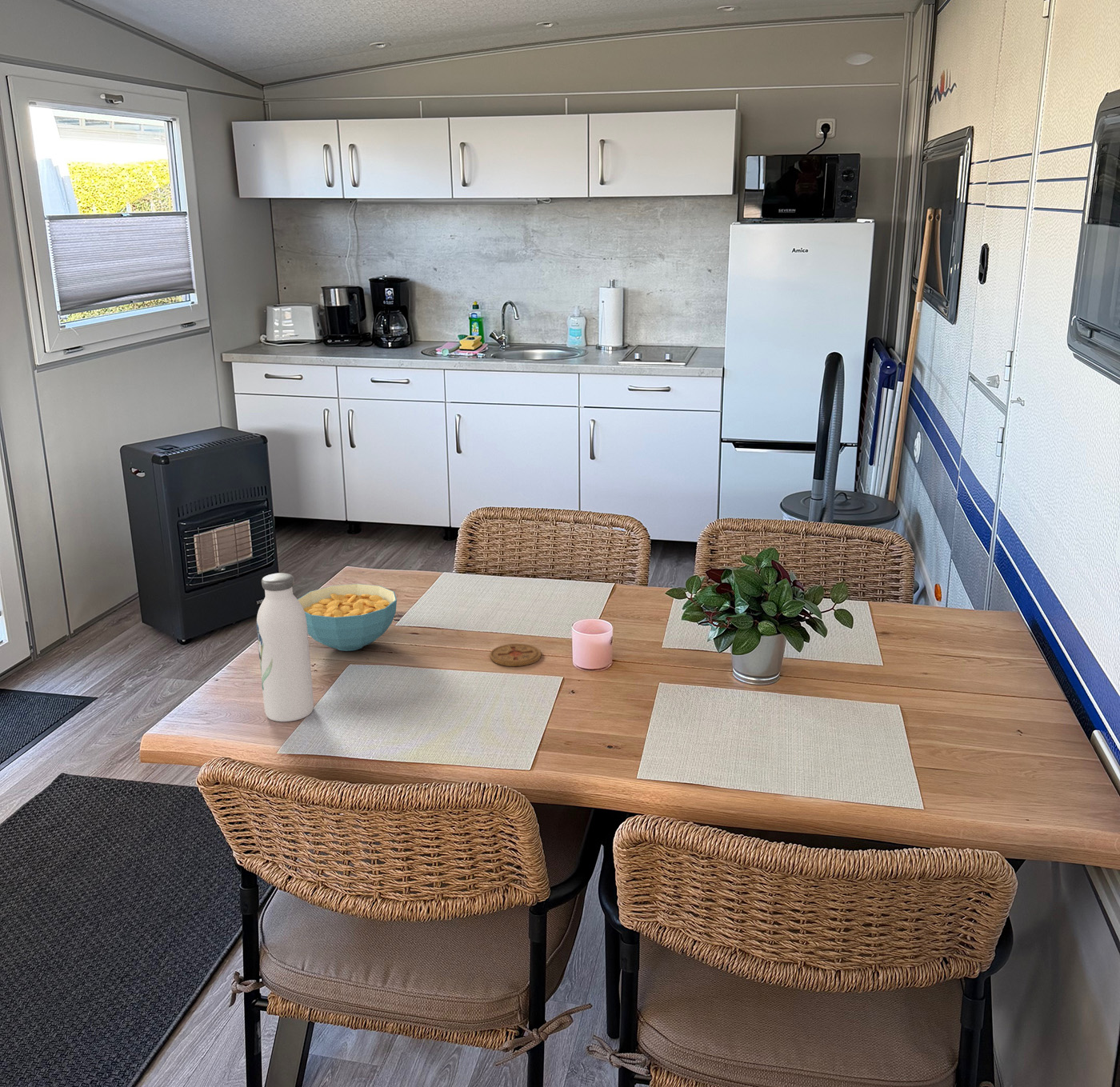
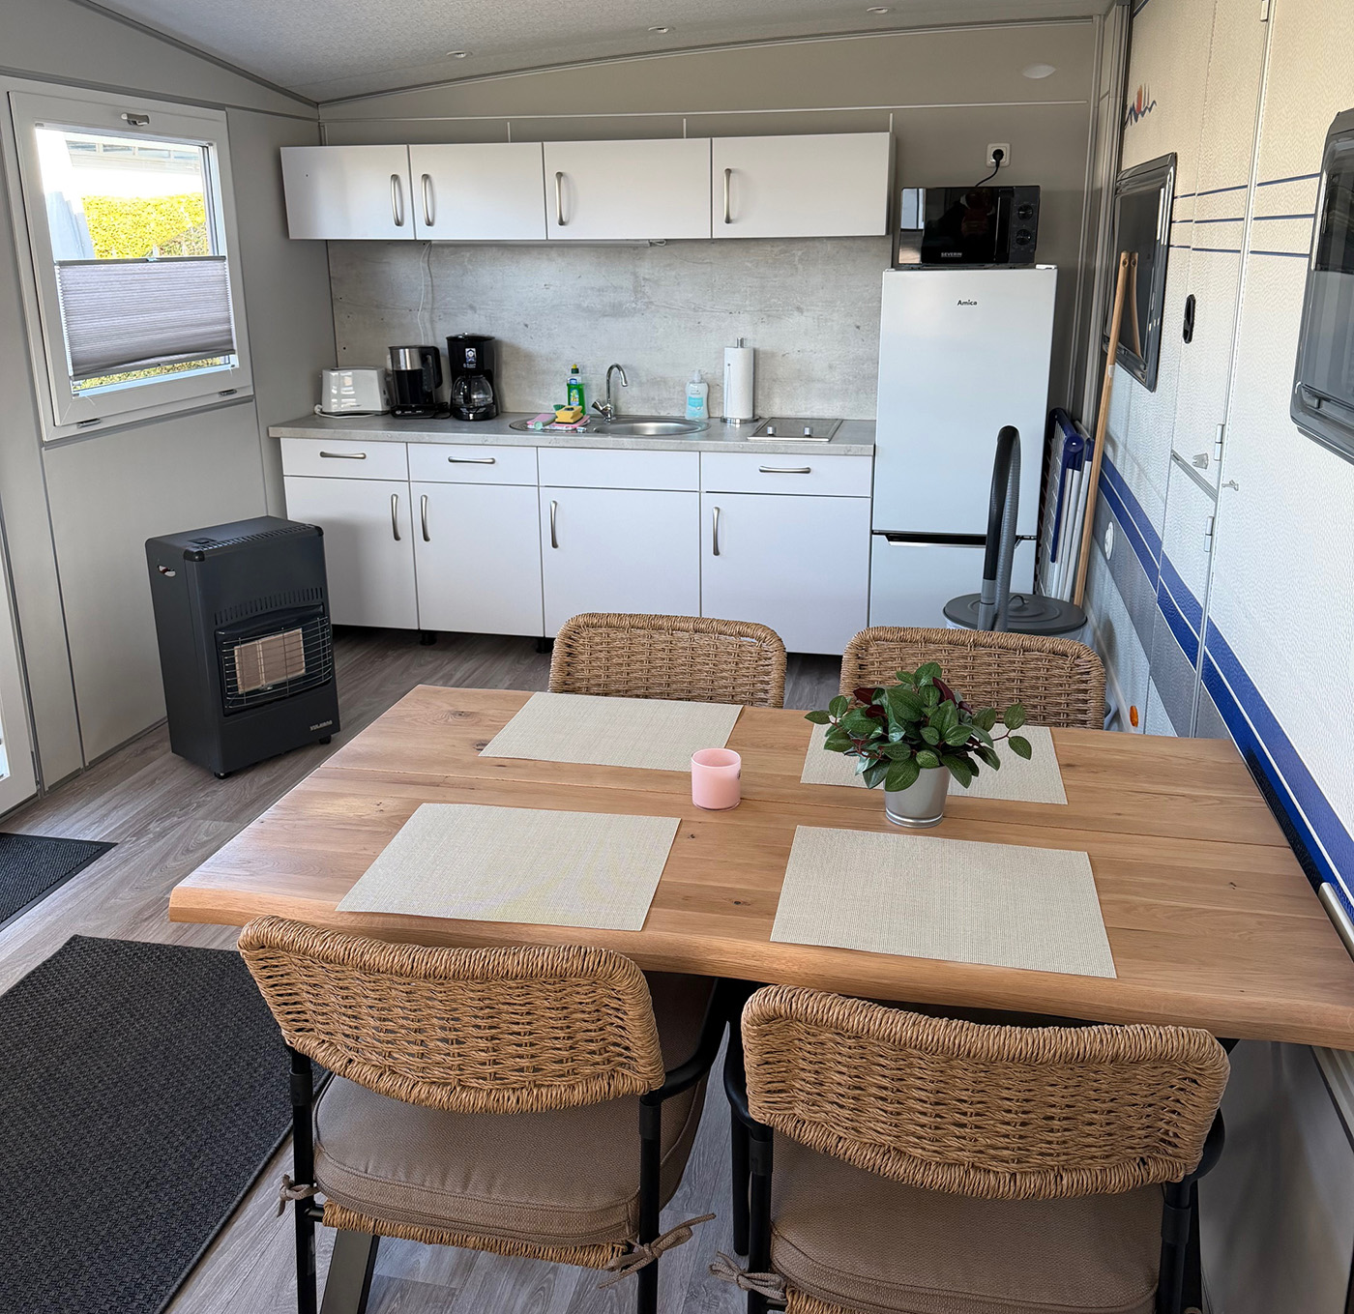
- coaster [489,643,542,667]
- water bottle [256,572,314,722]
- cereal bowl [297,583,398,652]
